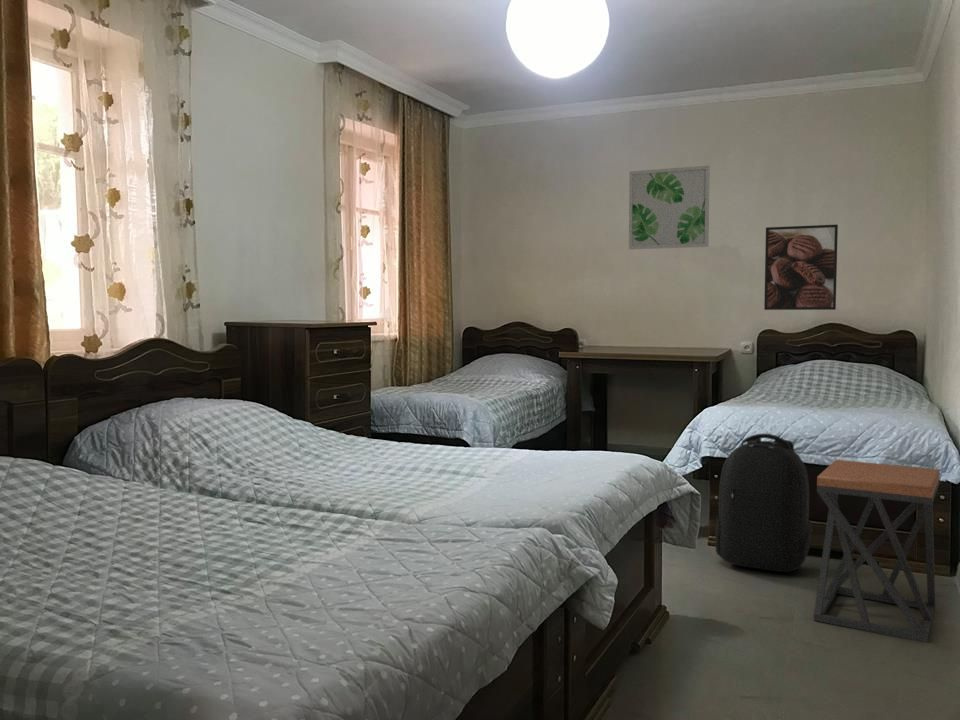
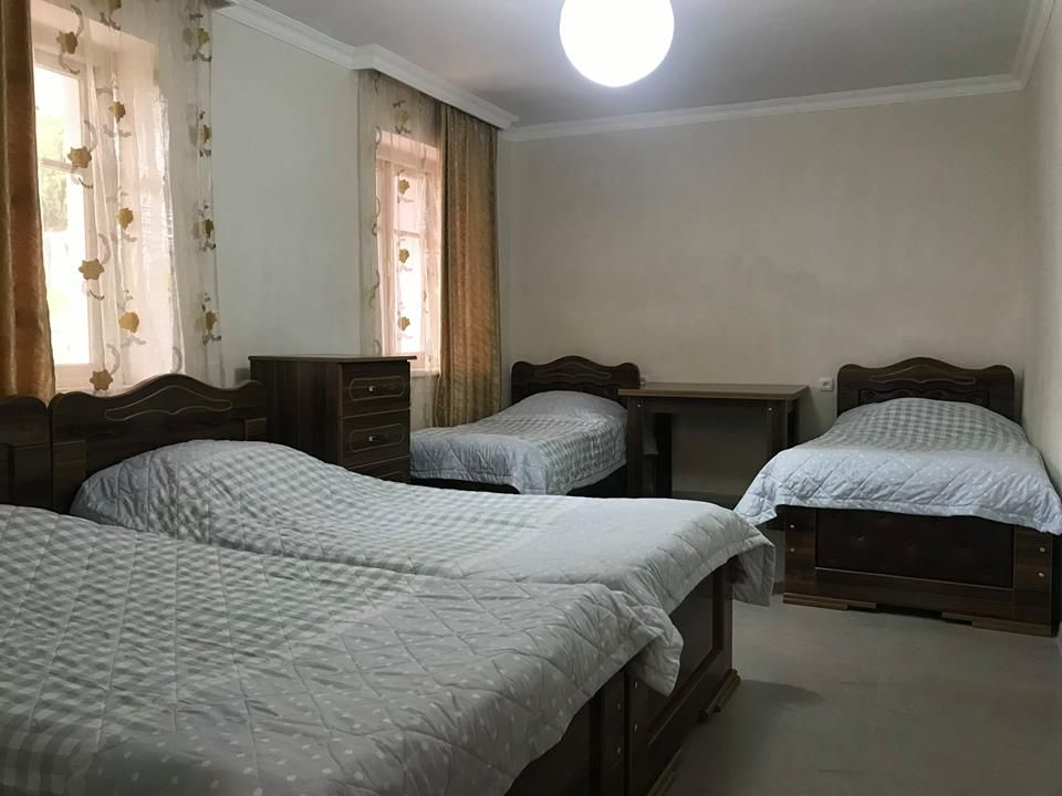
- stool [813,459,941,643]
- wall art [628,164,711,250]
- backpack [714,433,813,573]
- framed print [763,224,839,311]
